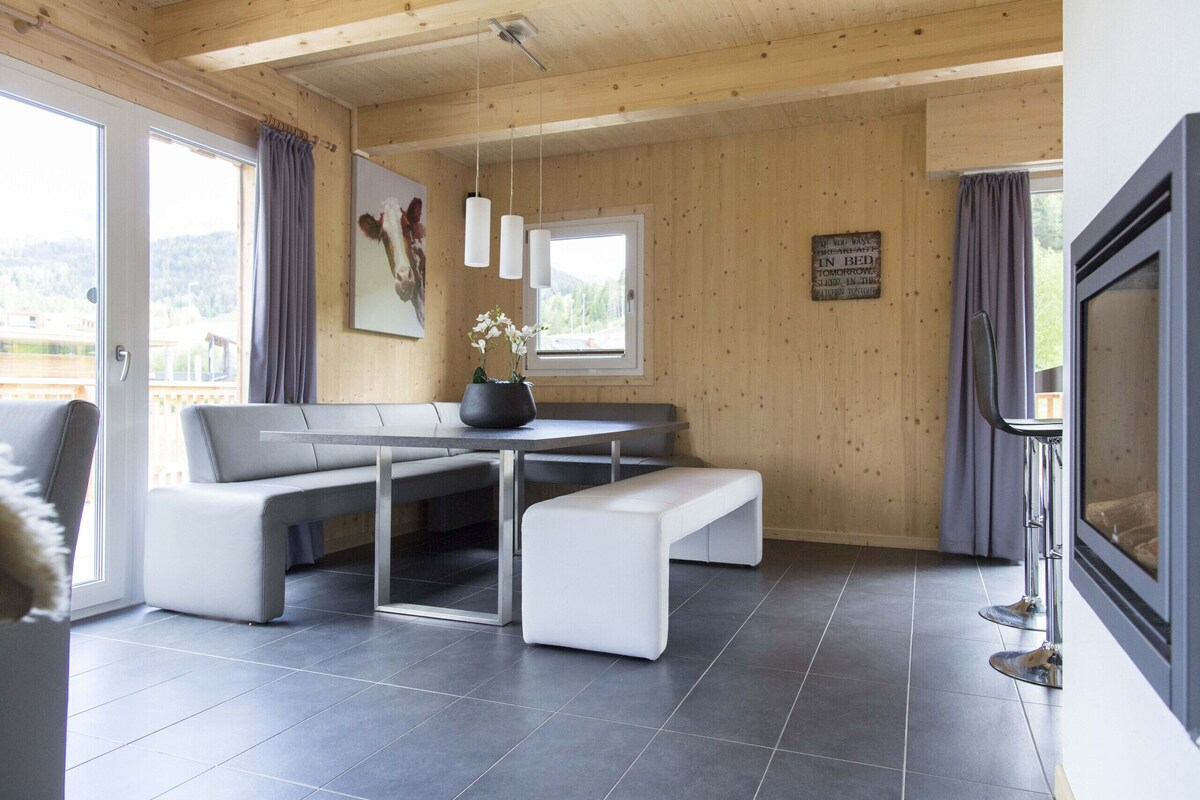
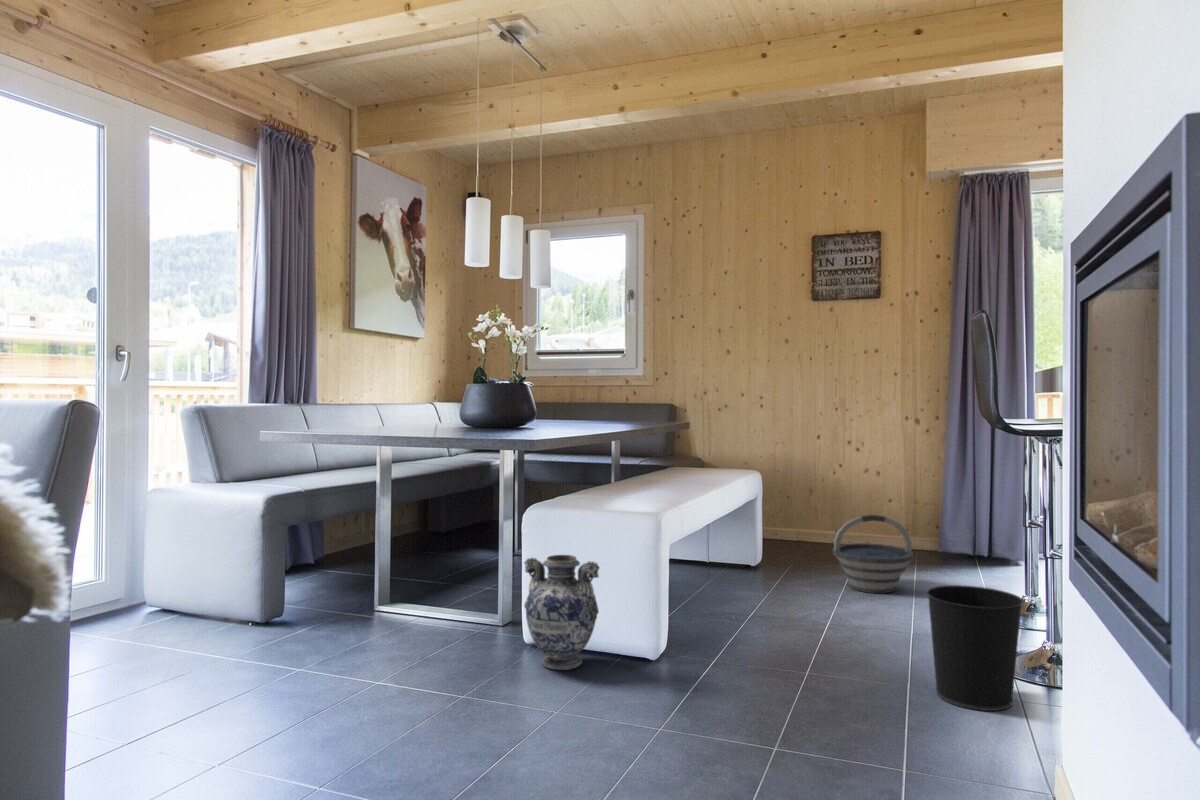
+ bucket [832,514,914,594]
+ wastebasket [925,584,1025,712]
+ vase [523,554,601,671]
